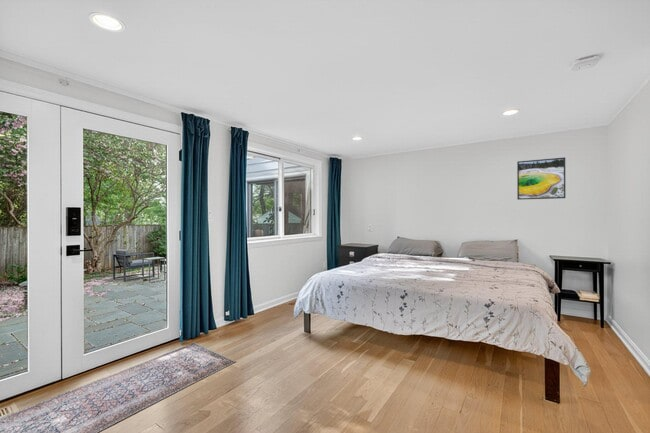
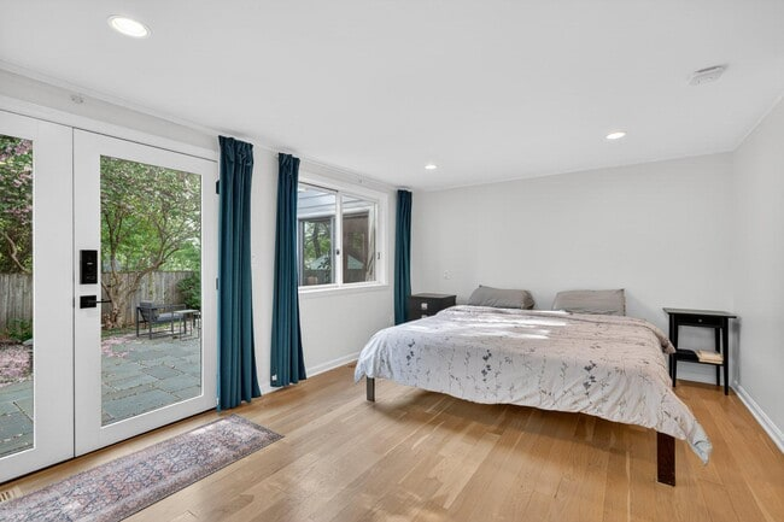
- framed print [516,157,566,201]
